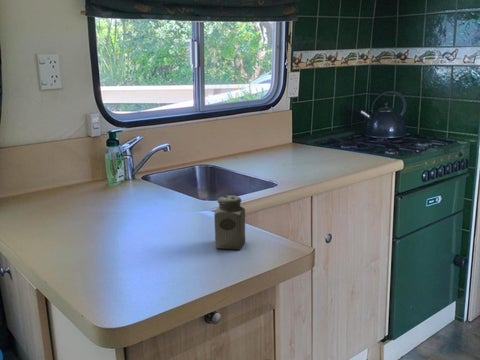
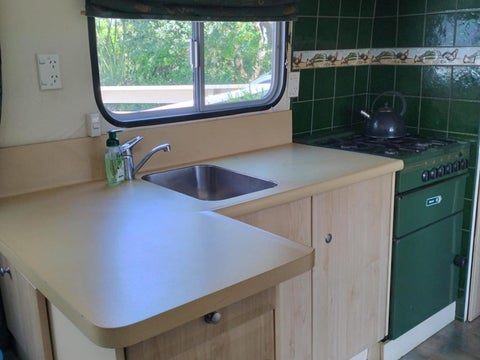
- salt shaker [213,195,246,251]
